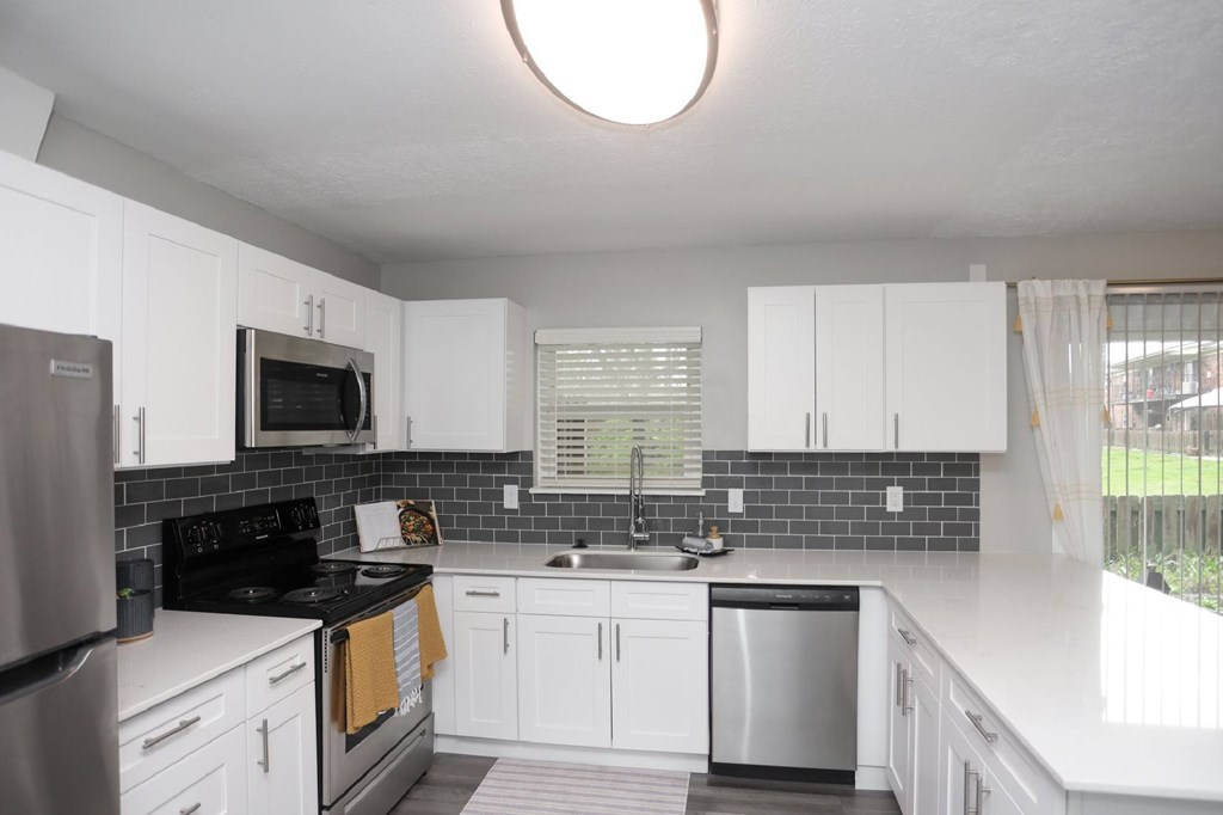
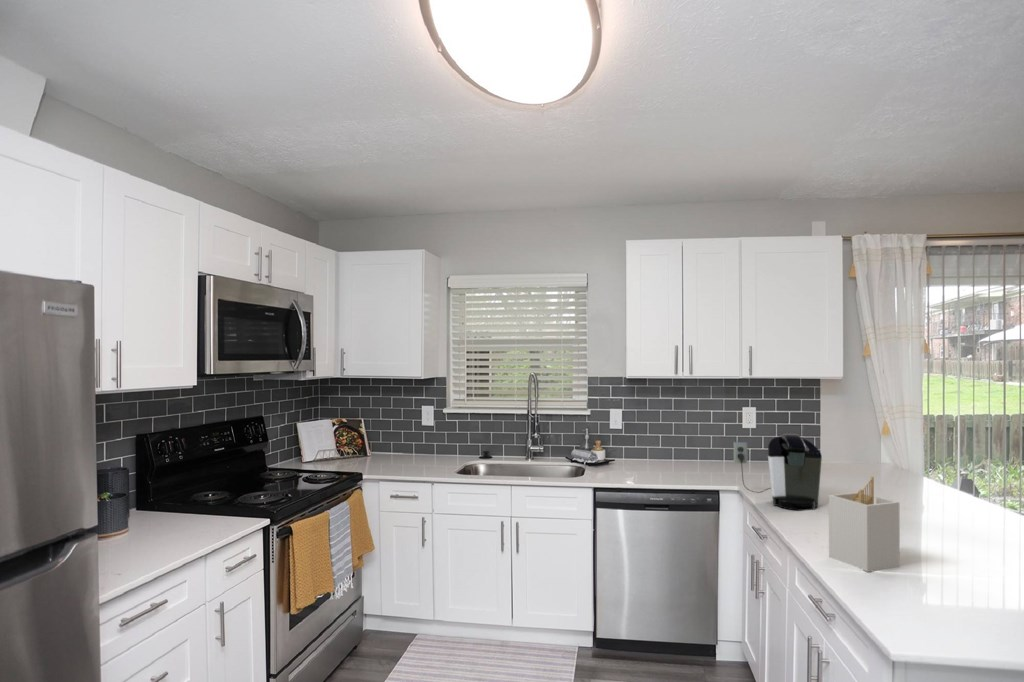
+ utensil holder [828,476,901,573]
+ coffee maker [733,433,823,512]
